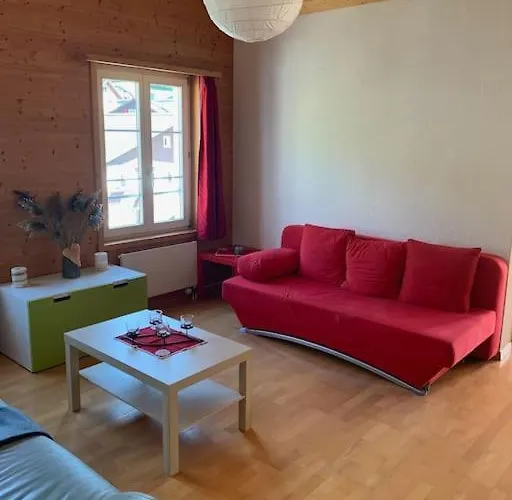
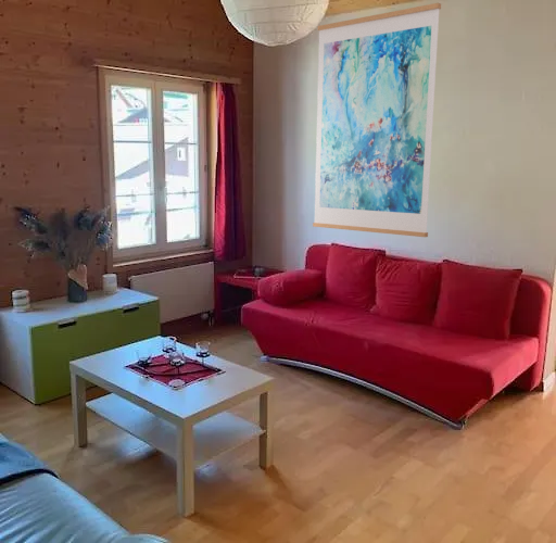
+ wall art [312,2,442,238]
